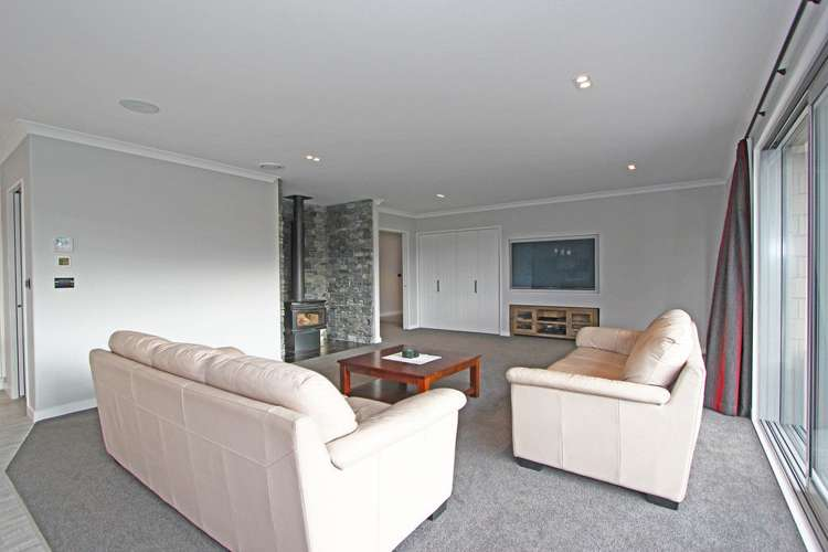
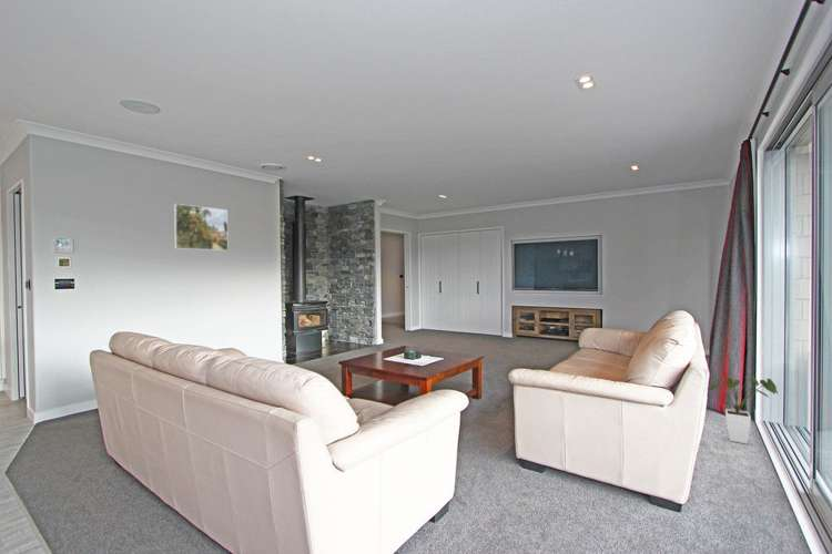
+ house plant [707,366,780,444]
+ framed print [173,203,230,252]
